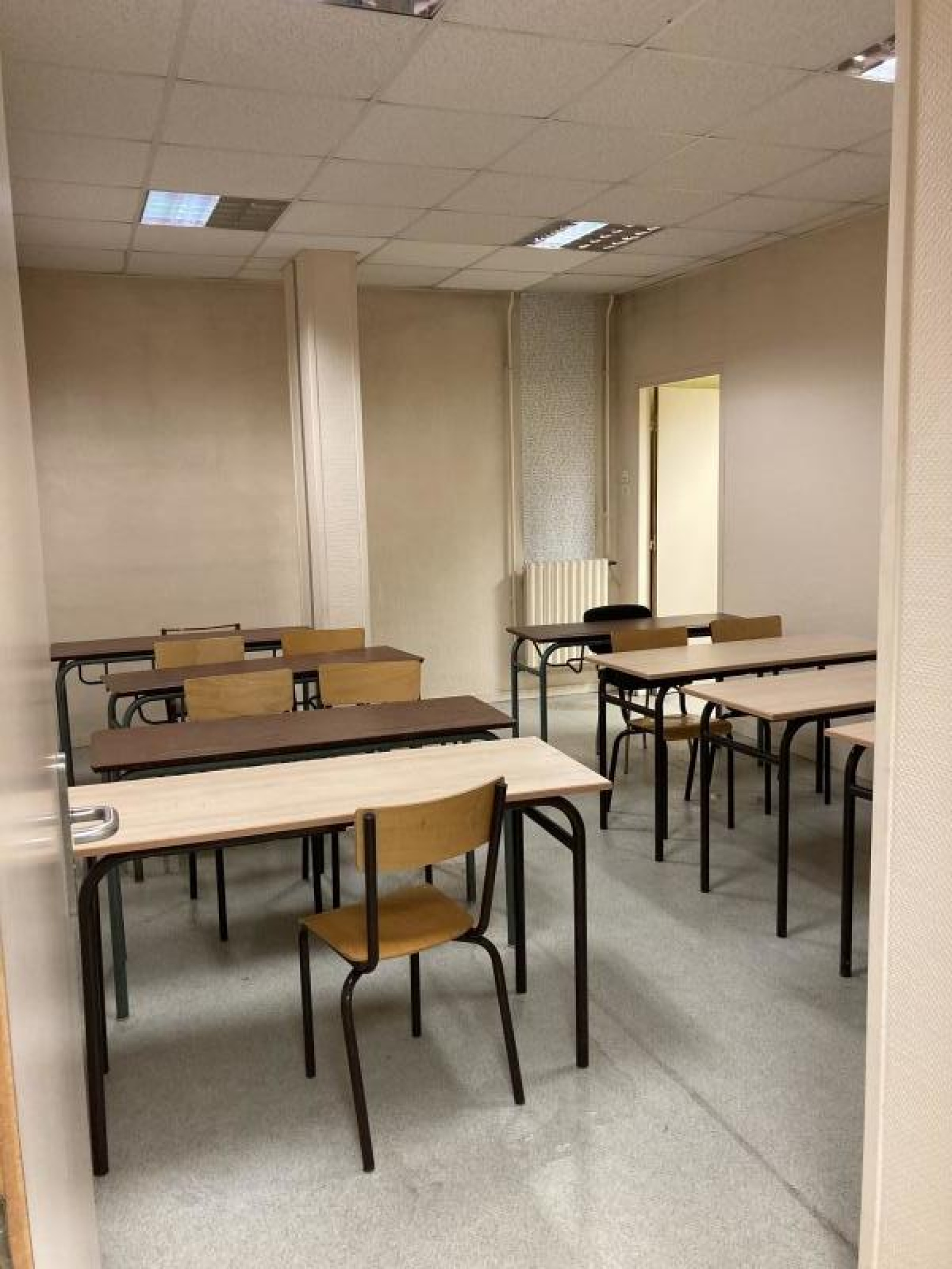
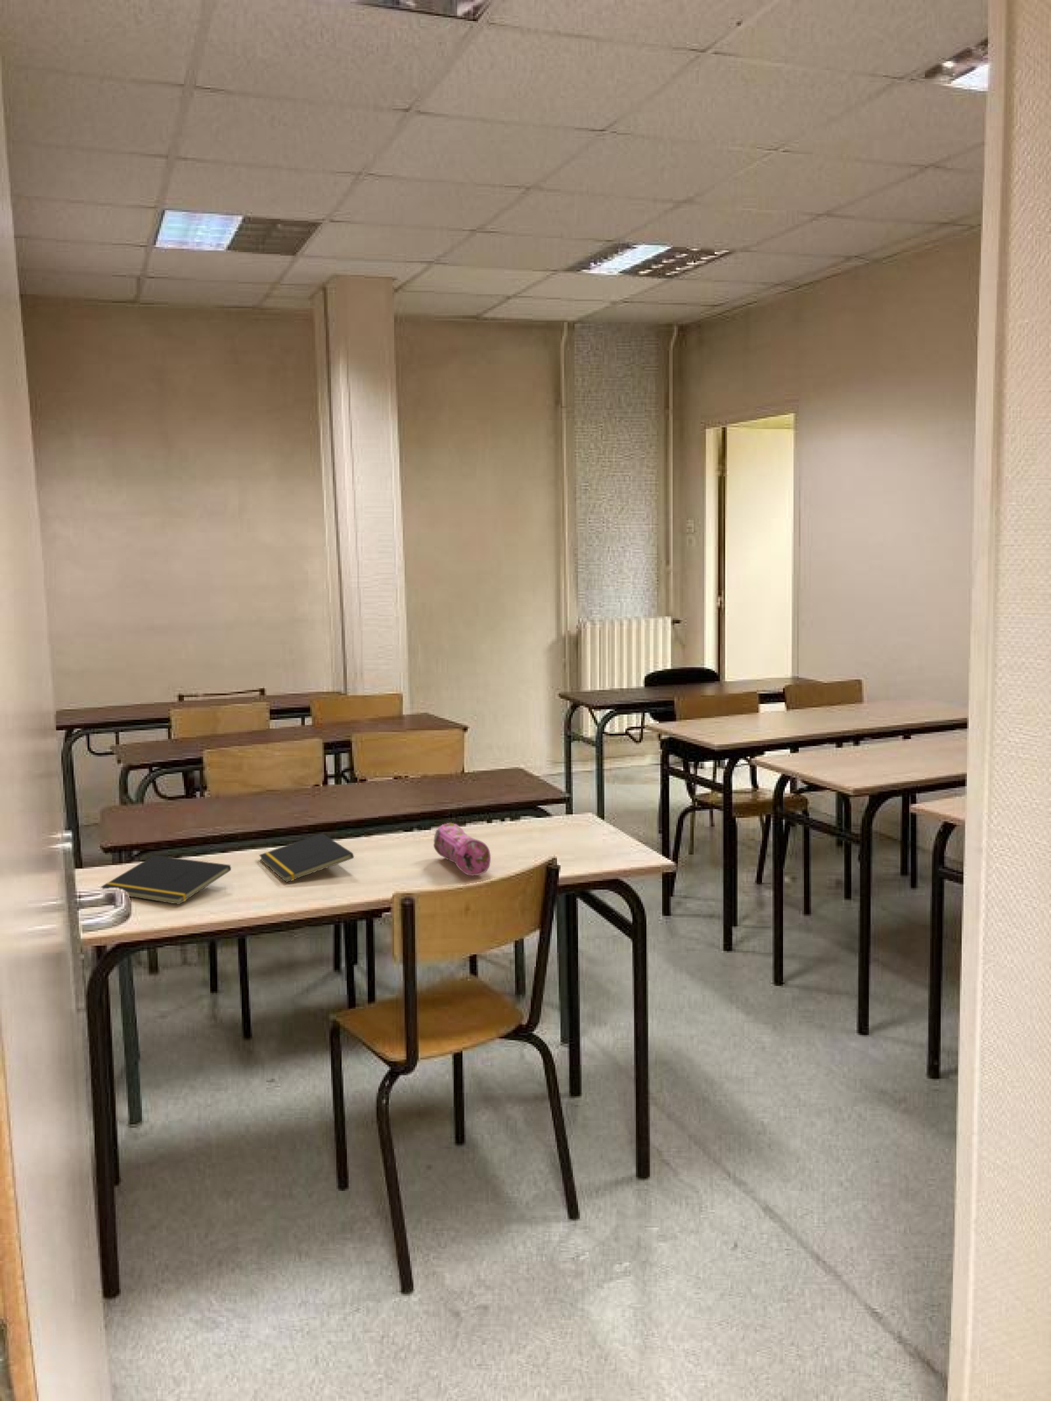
+ notepad [99,855,232,905]
+ notepad [258,832,354,883]
+ pencil case [433,822,491,877]
